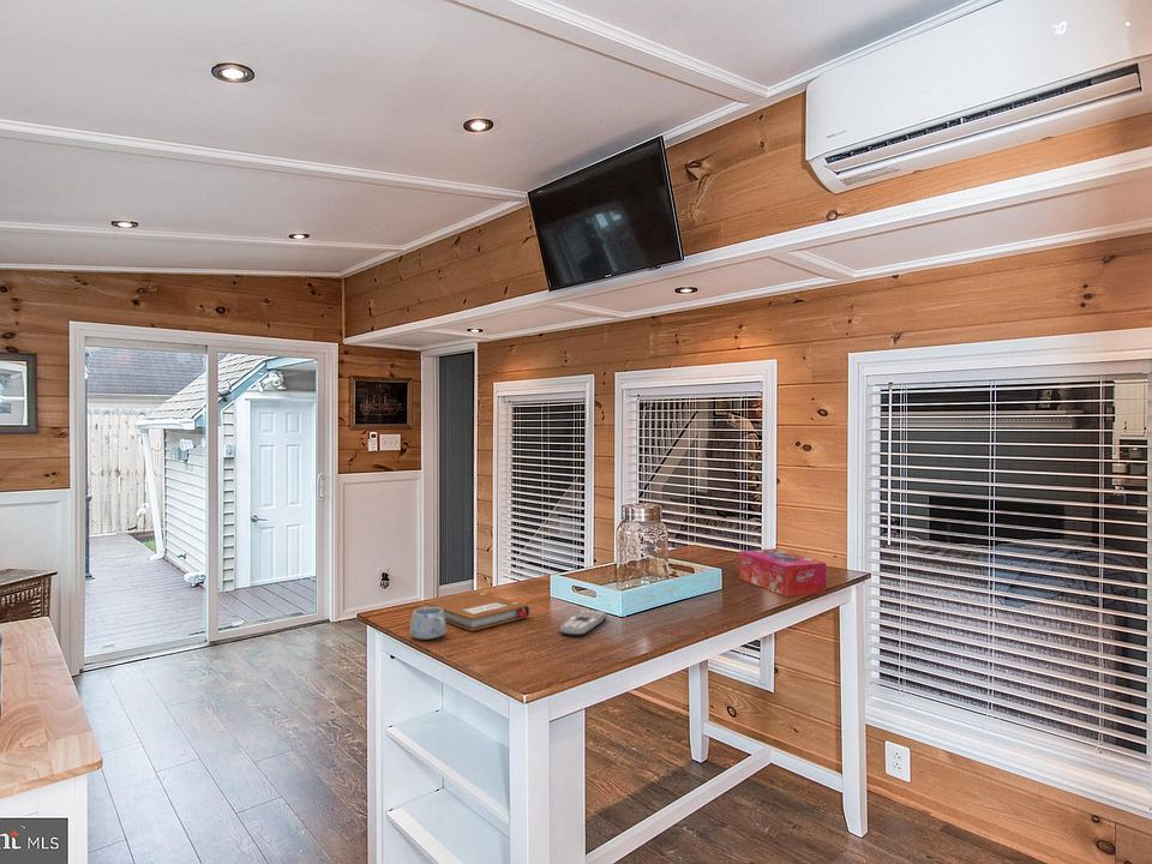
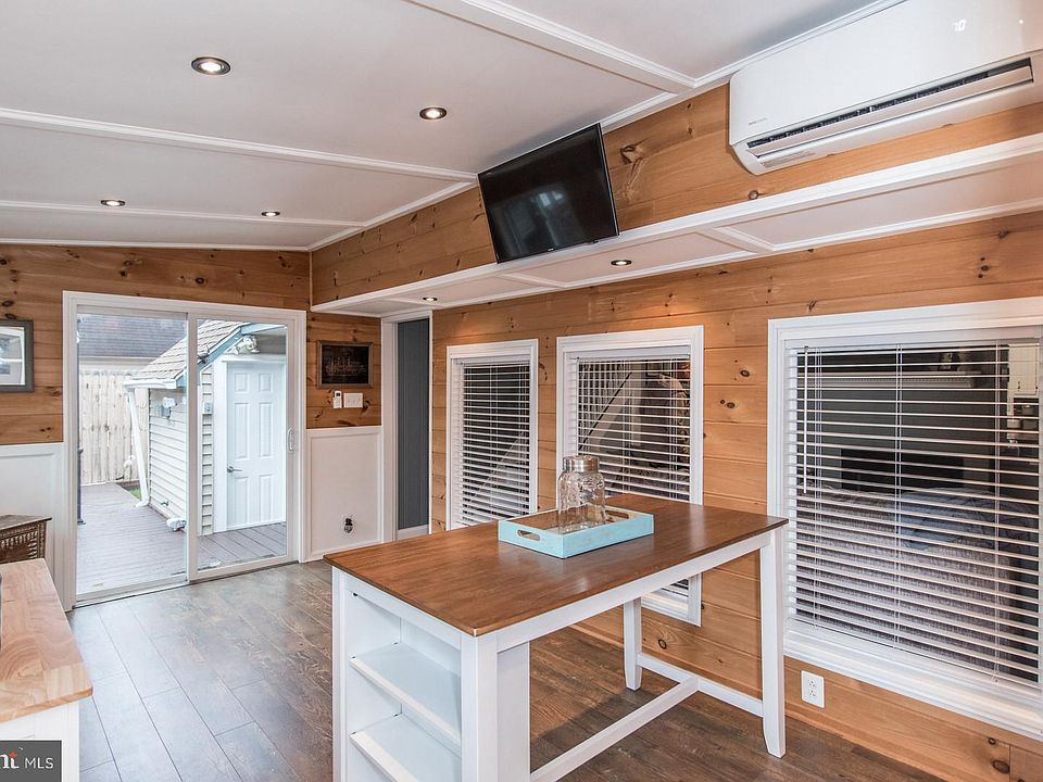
- remote control [558,608,608,637]
- notebook [424,590,530,632]
- mug [409,606,448,641]
- tissue box [738,547,827,598]
